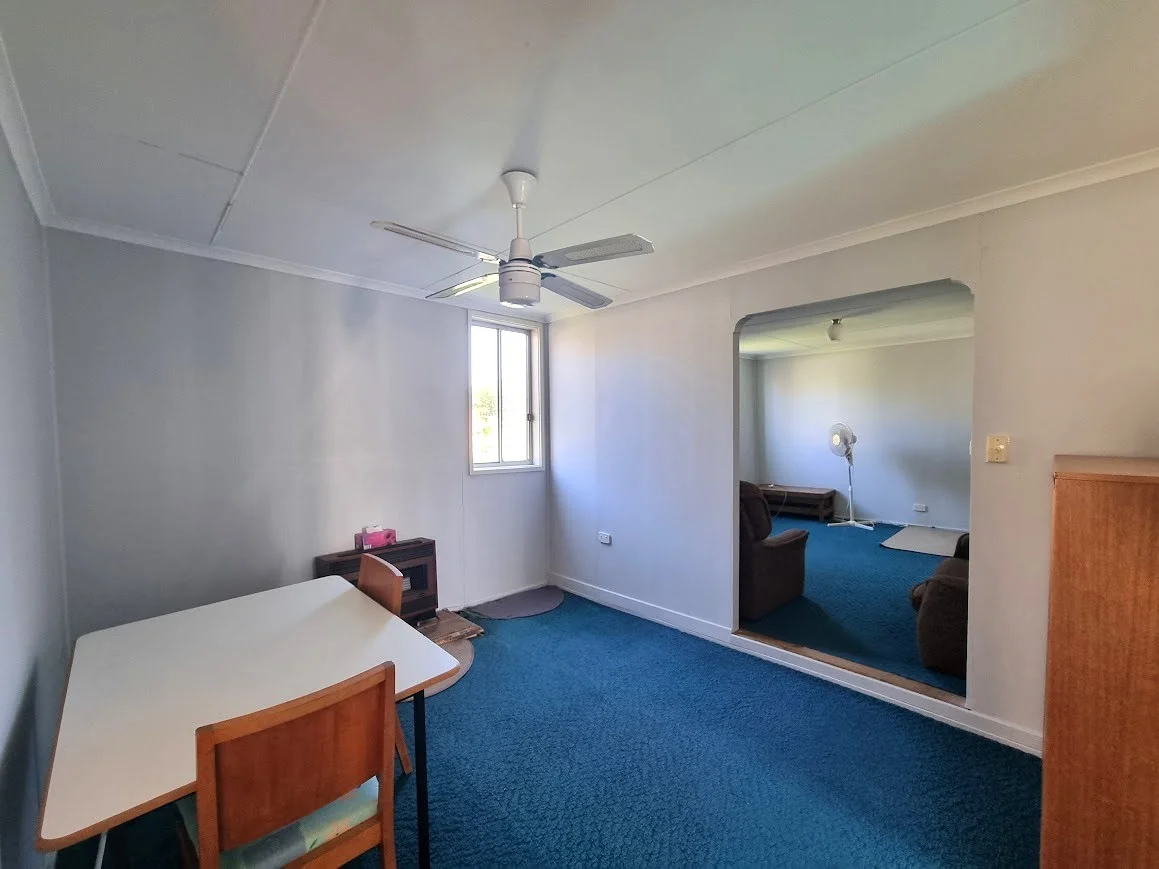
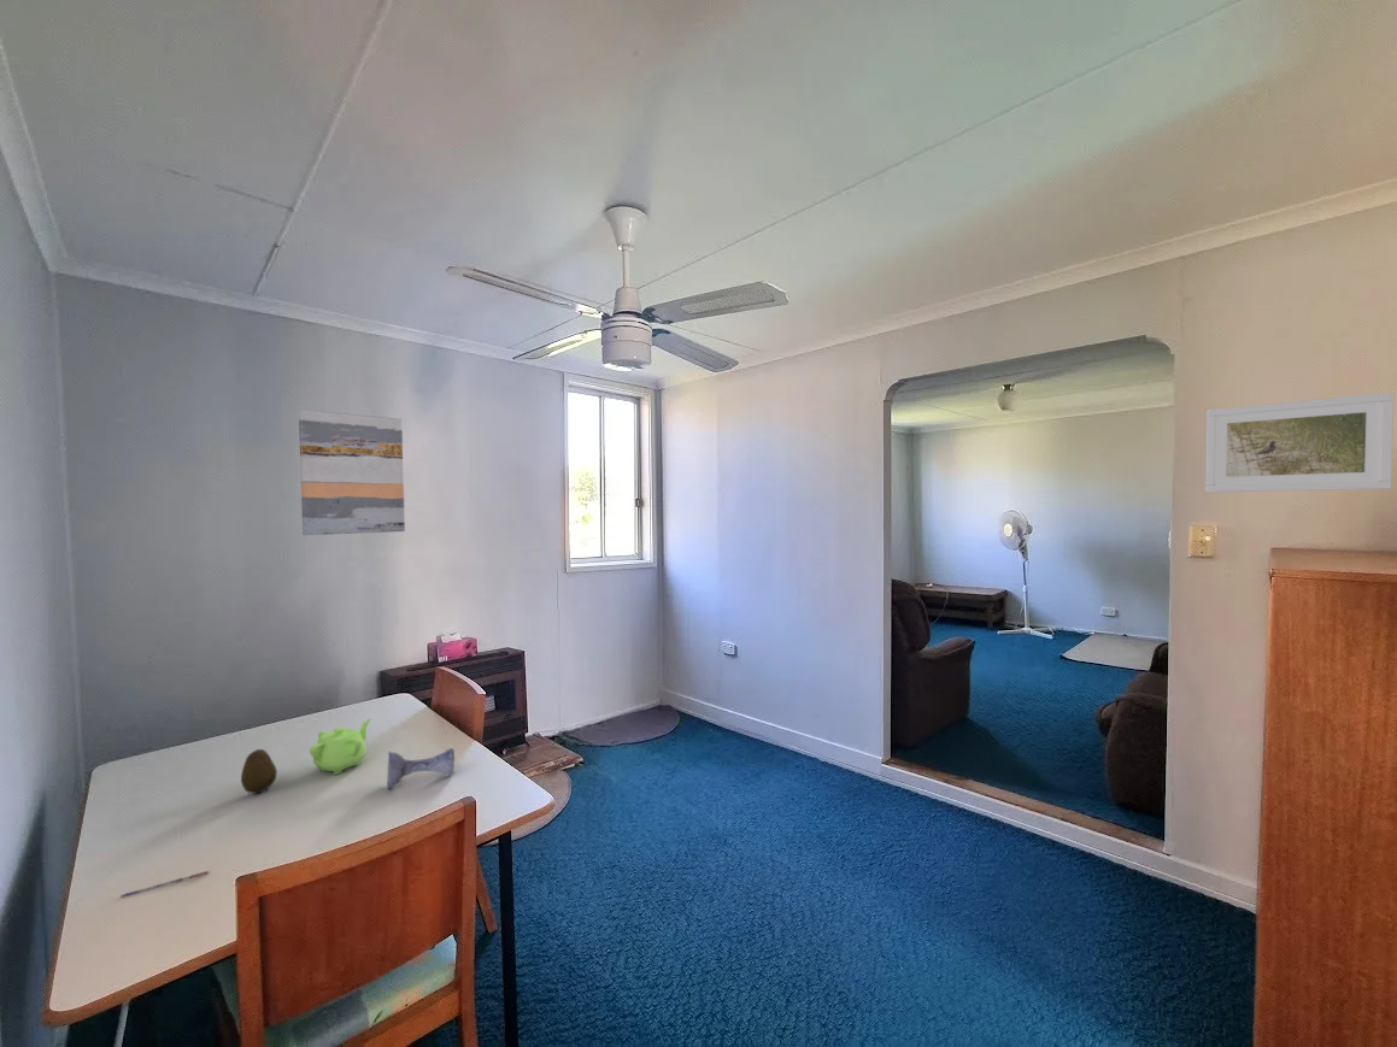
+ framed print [1204,392,1395,493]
+ pen [119,870,210,899]
+ wall art [298,408,406,536]
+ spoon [385,747,456,790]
+ fruit [240,748,278,795]
+ teapot [309,717,372,776]
